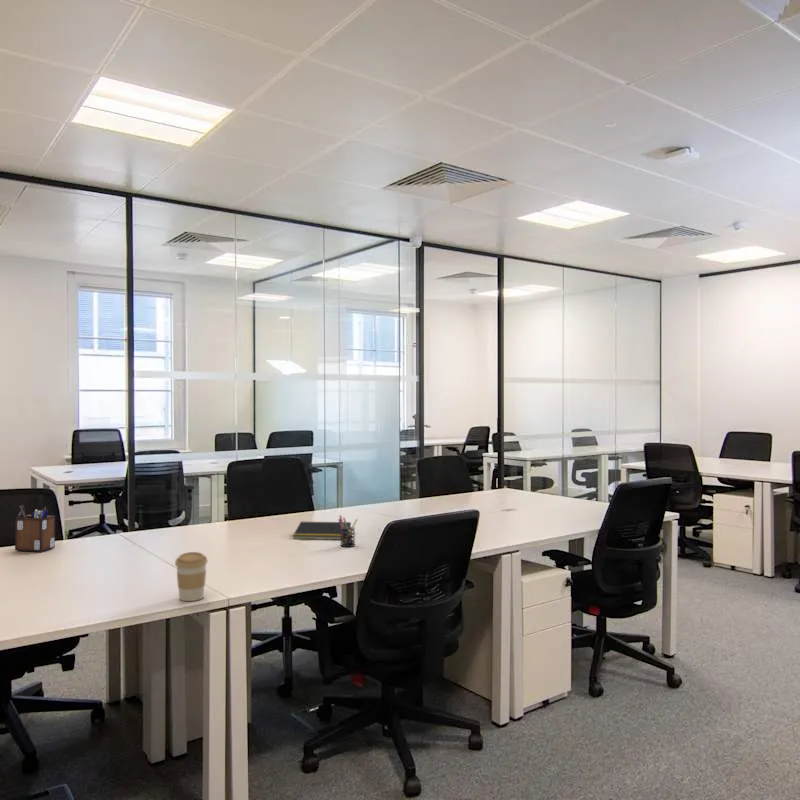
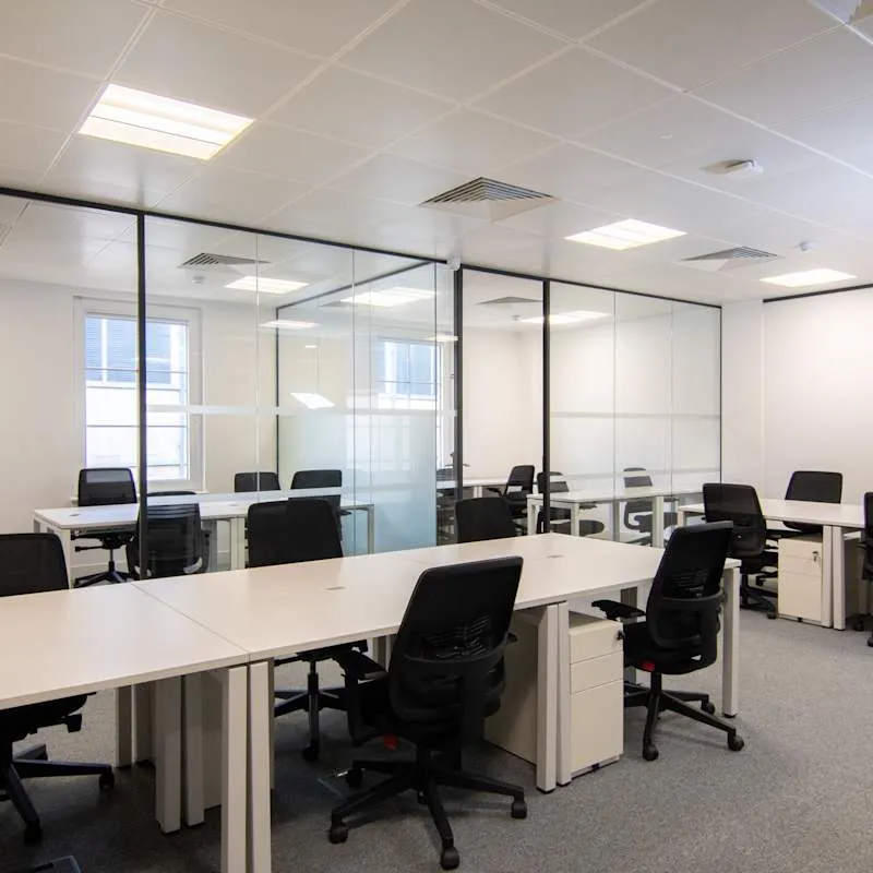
- pen holder [337,514,359,548]
- notepad [292,521,352,541]
- desk organizer [14,503,56,553]
- coffee cup [174,551,209,602]
